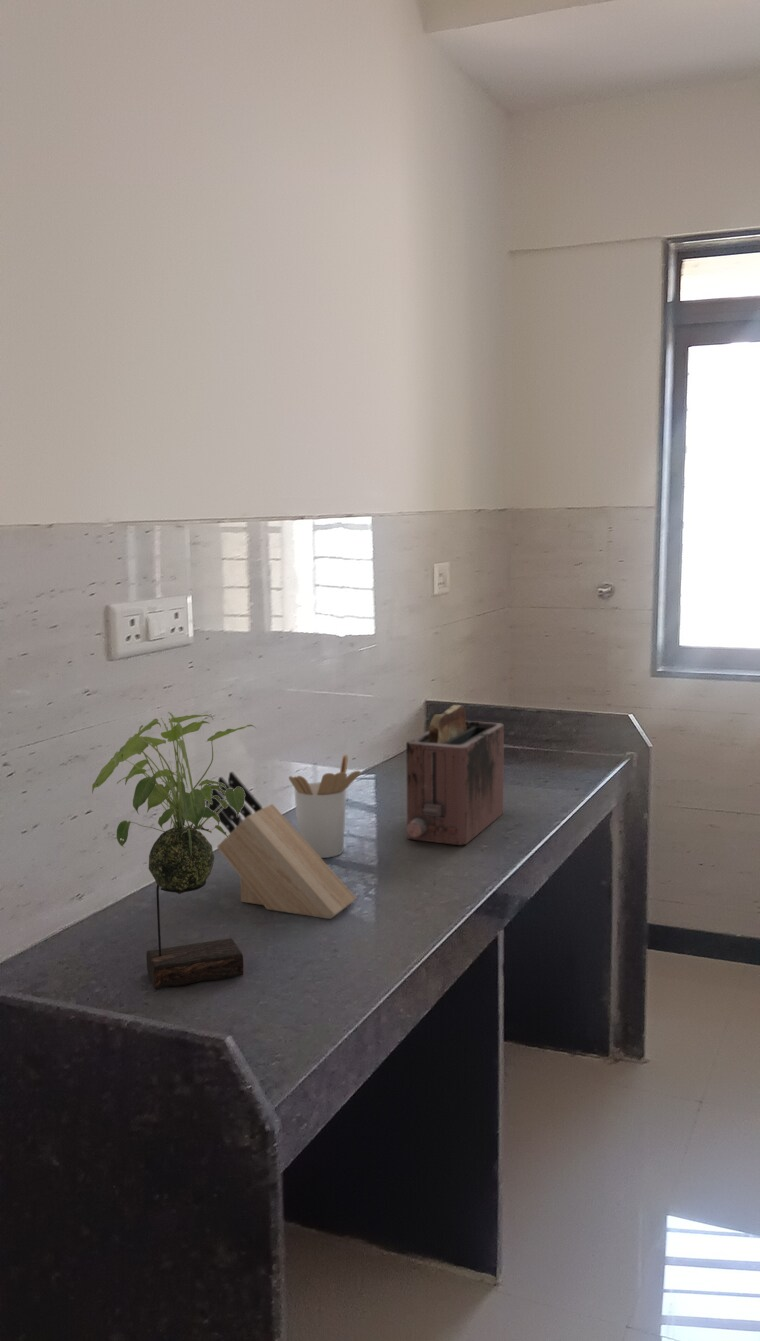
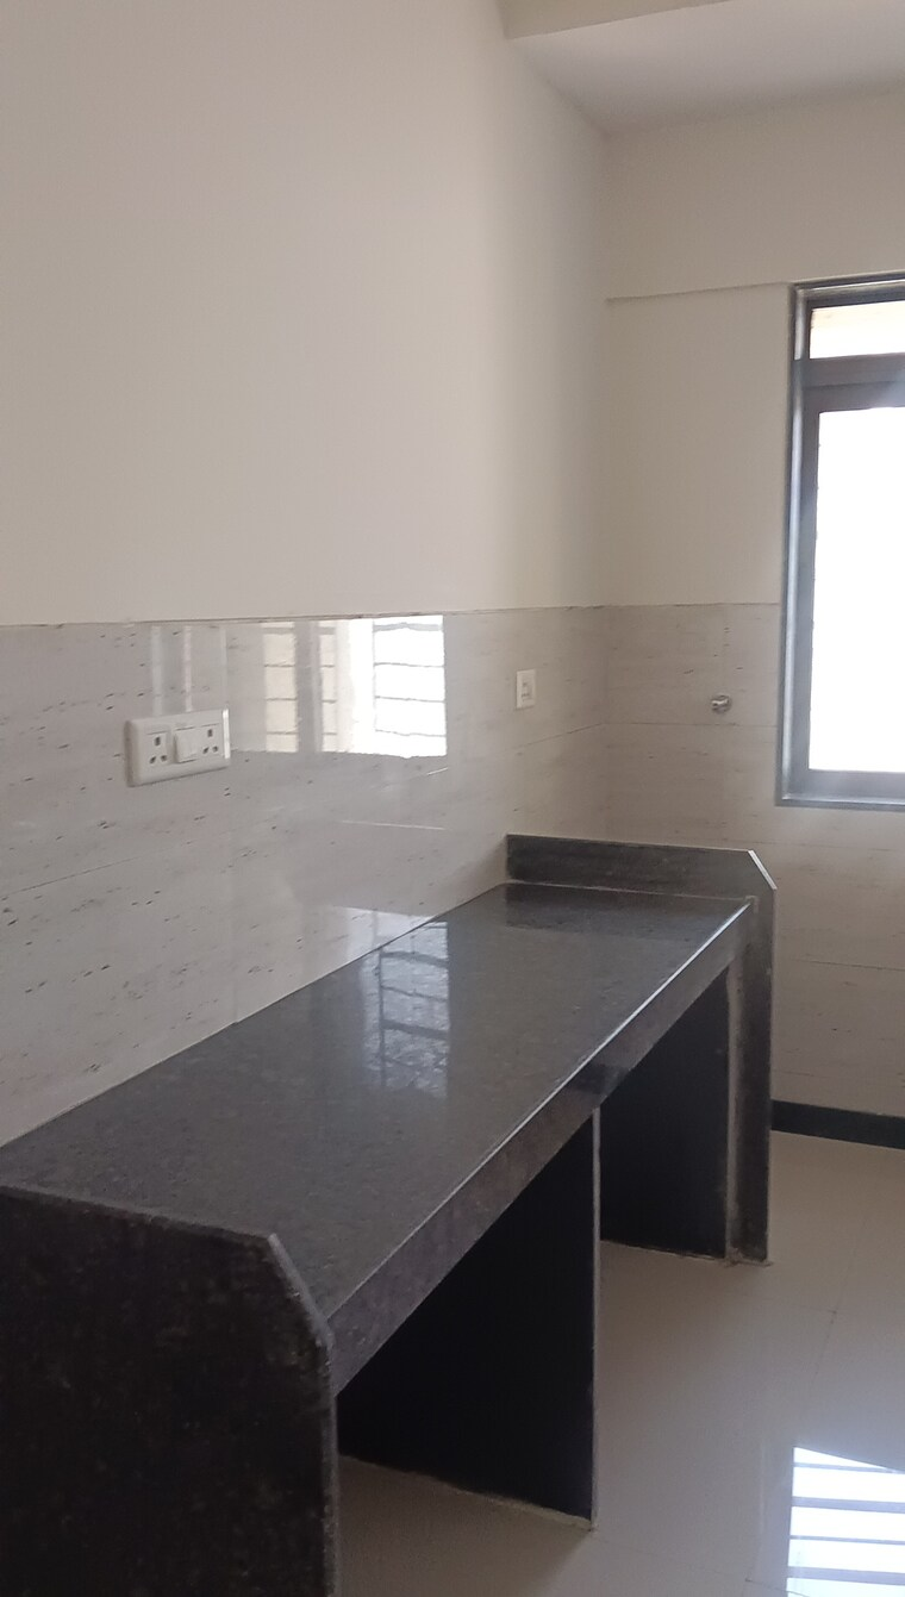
- toaster [405,704,505,846]
- plant [91,711,257,990]
- knife block [205,771,358,920]
- utensil holder [288,753,362,859]
